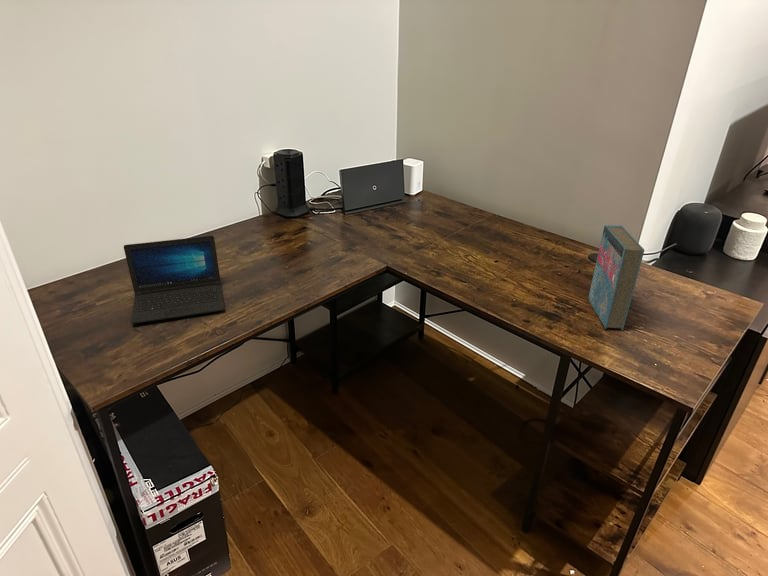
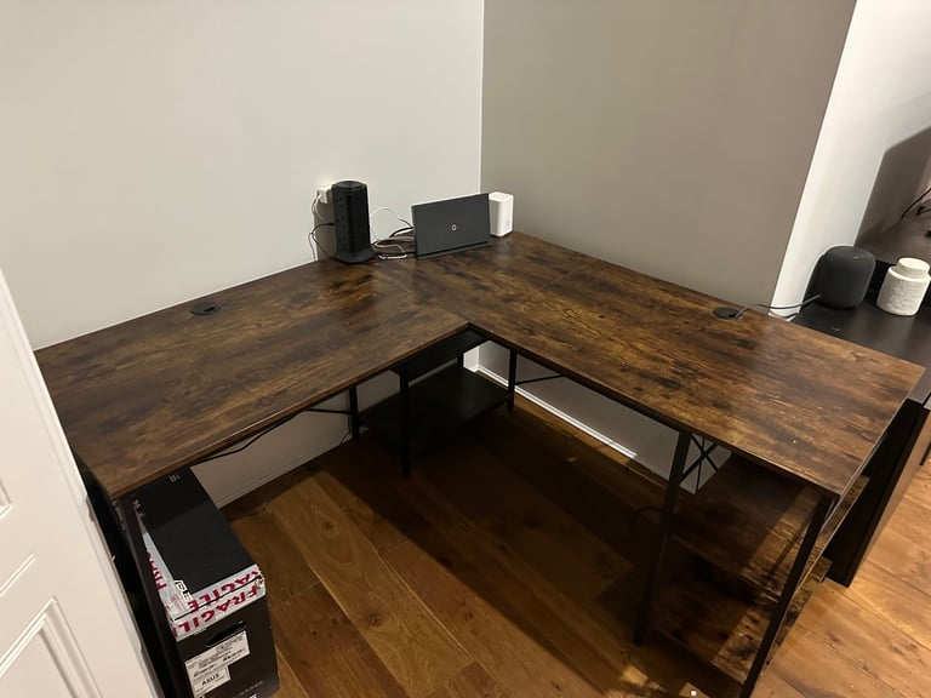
- laptop [123,235,226,325]
- book [587,224,645,330]
